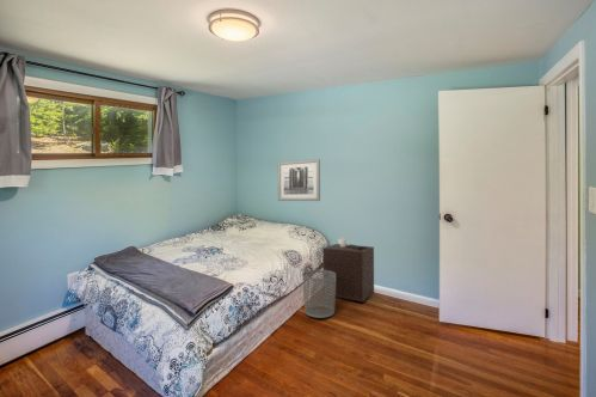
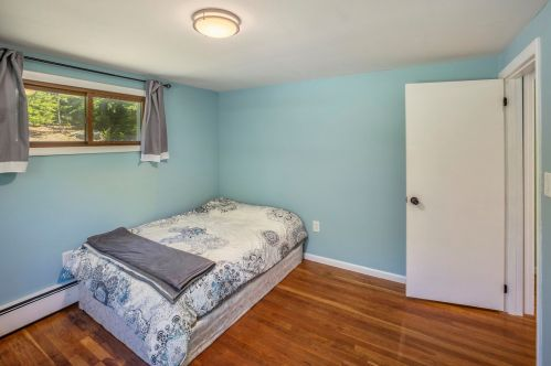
- wall art [277,158,321,202]
- nightstand [321,237,375,303]
- waste bin [301,269,337,319]
